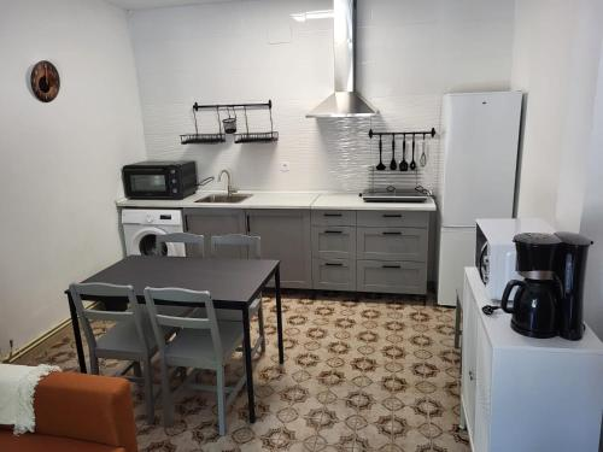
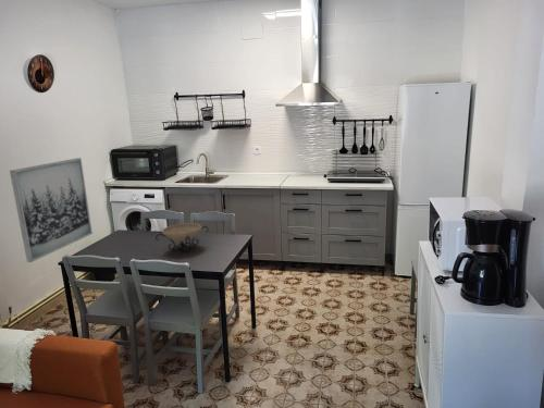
+ decorative bowl [154,222,210,255]
+ wall art [9,157,94,263]
